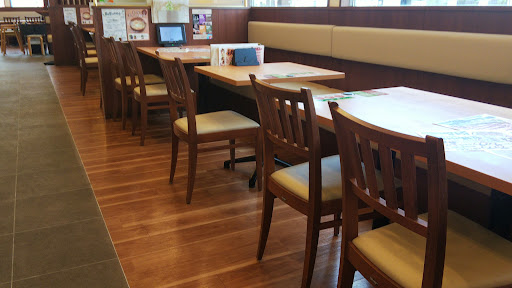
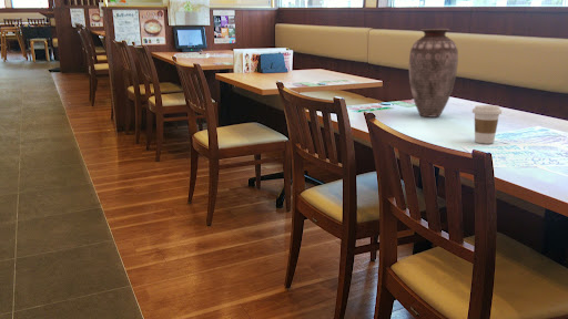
+ coffee cup [471,104,503,145]
+ vase [408,28,459,119]
